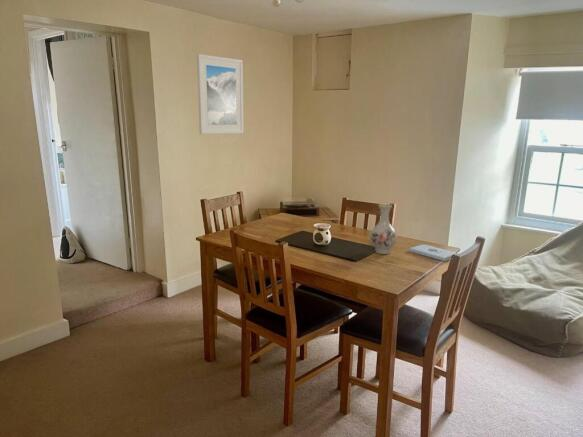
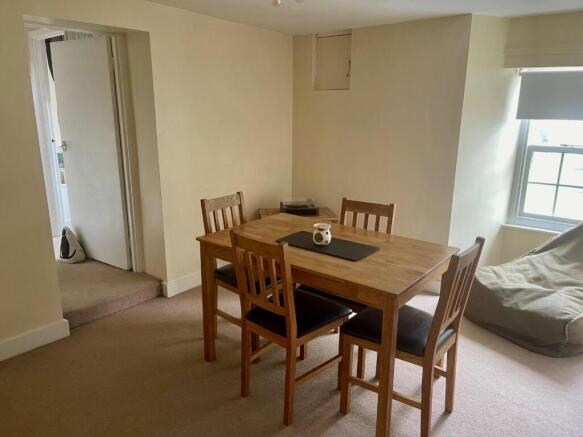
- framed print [196,53,244,135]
- vase [369,203,398,255]
- notepad [408,243,457,262]
